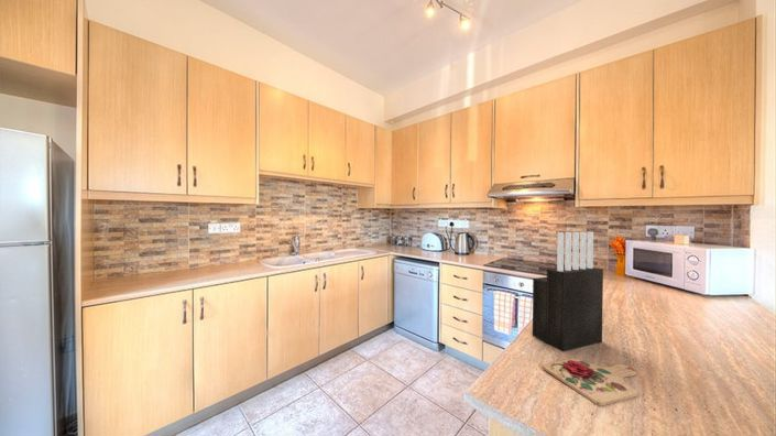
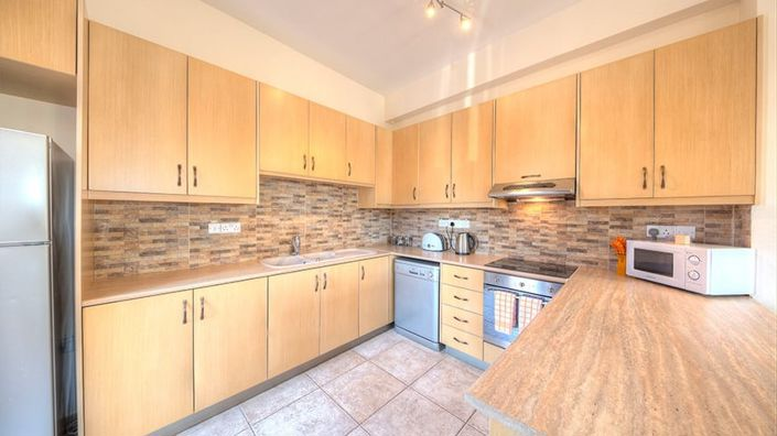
- cutting board [542,358,638,407]
- knife block [532,231,604,352]
